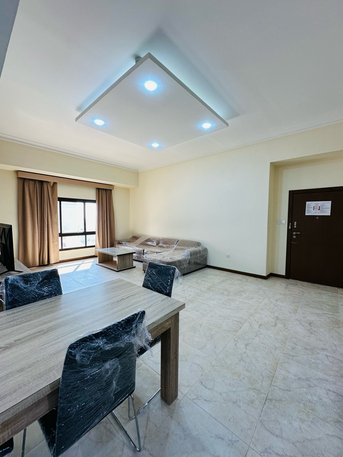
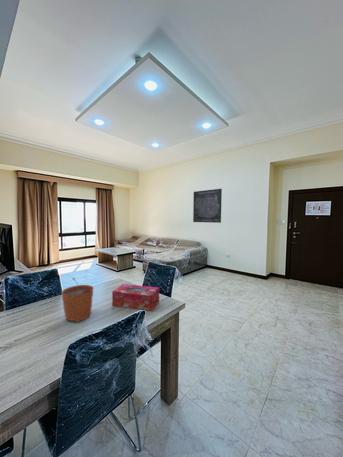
+ tissue box [111,283,160,312]
+ wall art [192,188,223,224]
+ plant pot [60,277,95,323]
